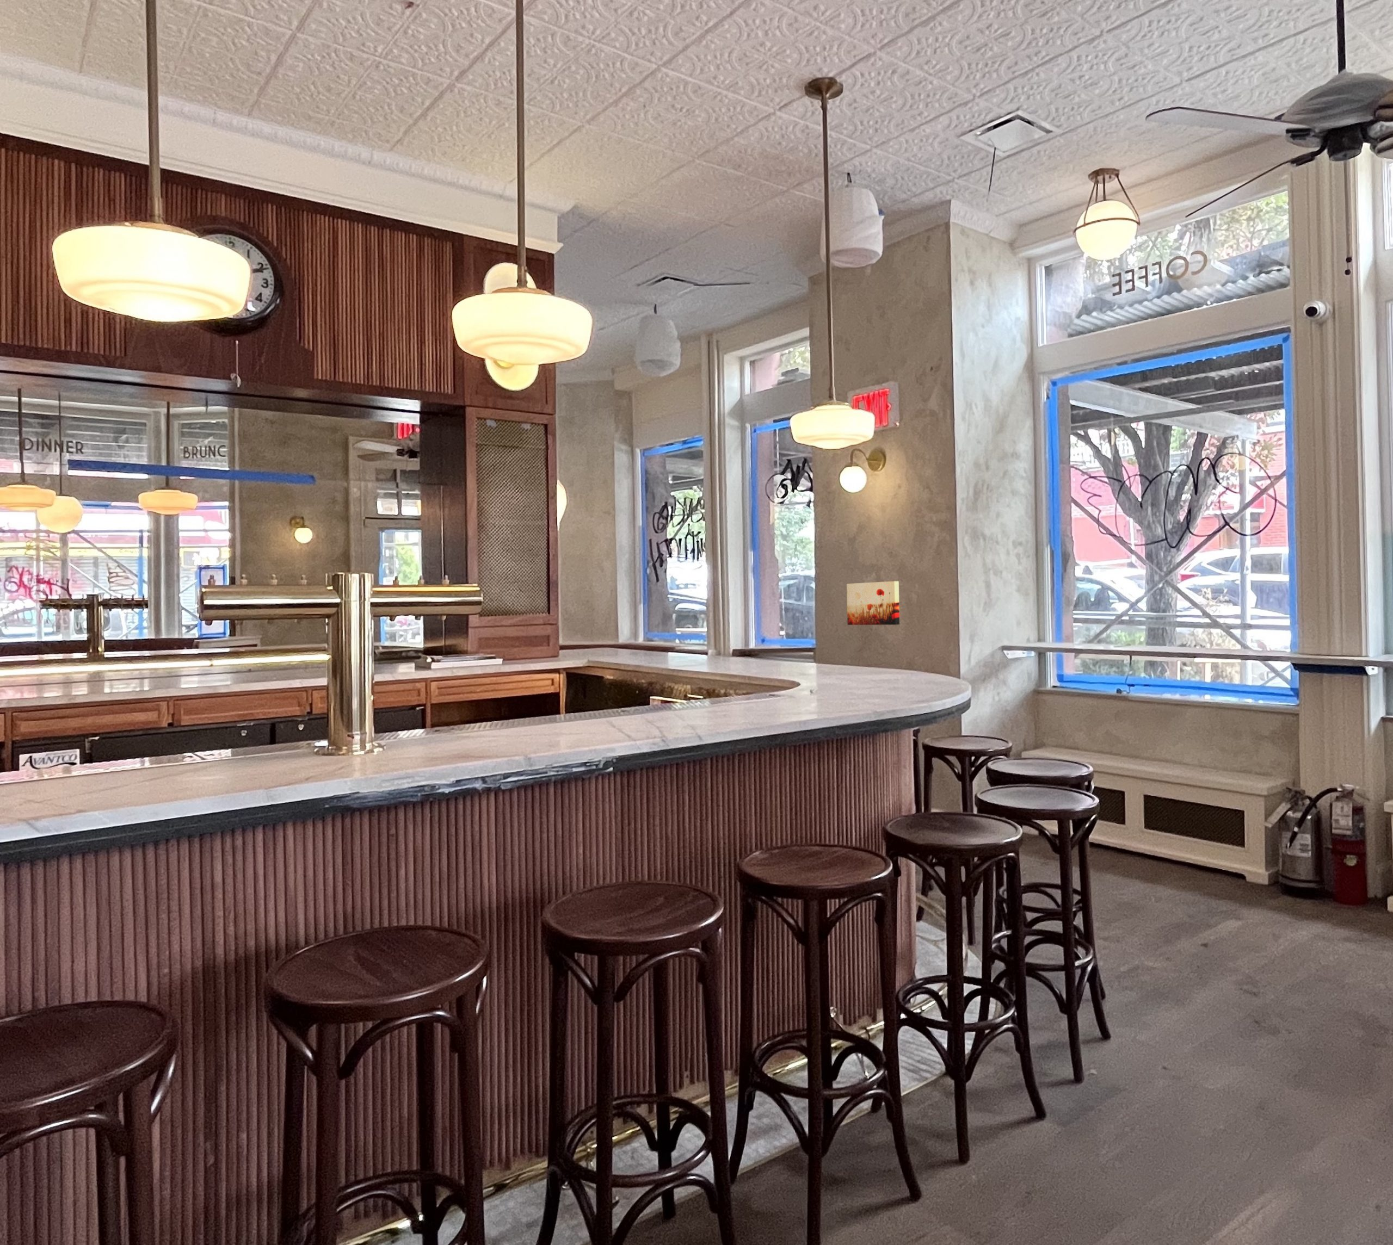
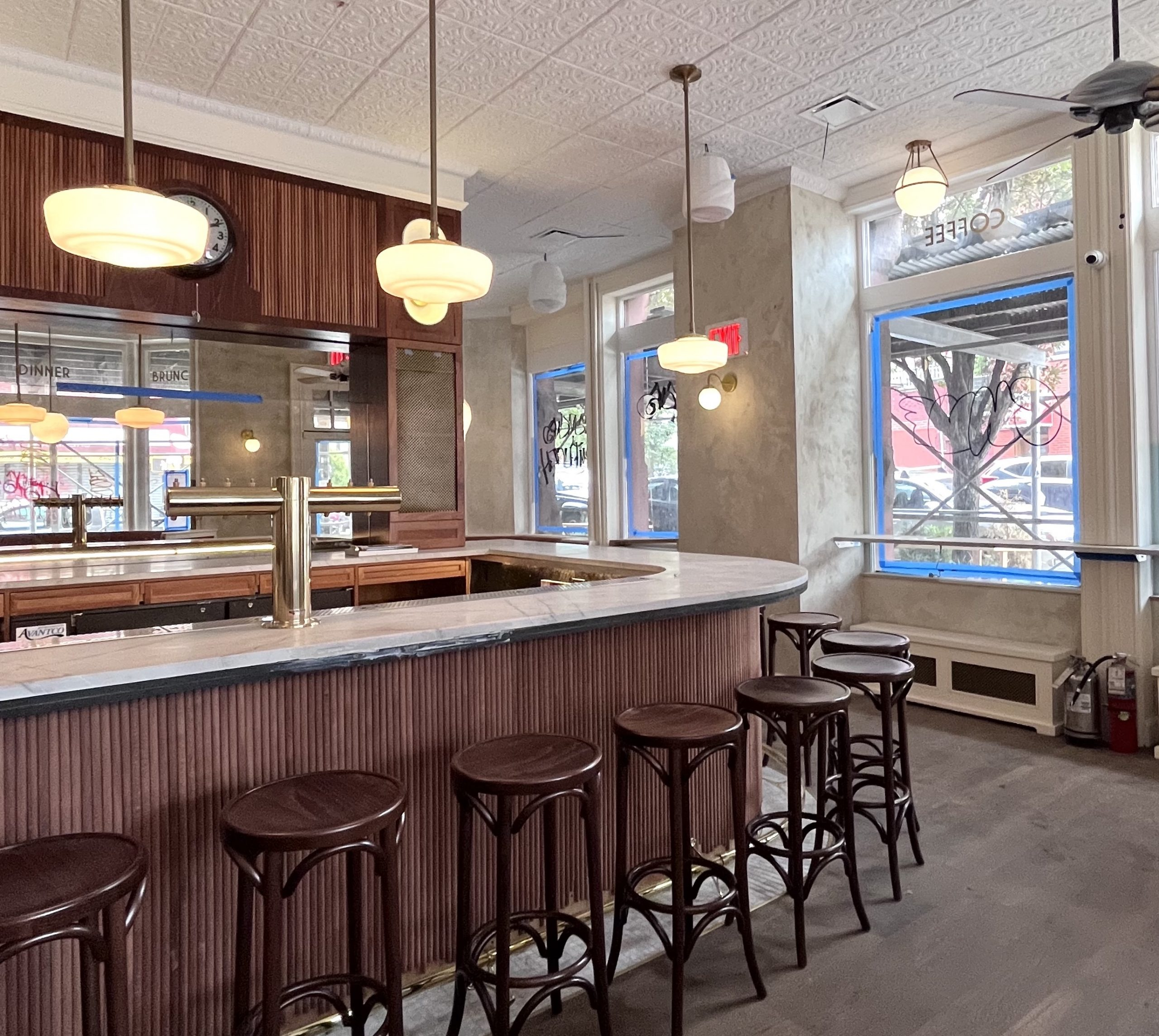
- wall art [846,580,900,625]
